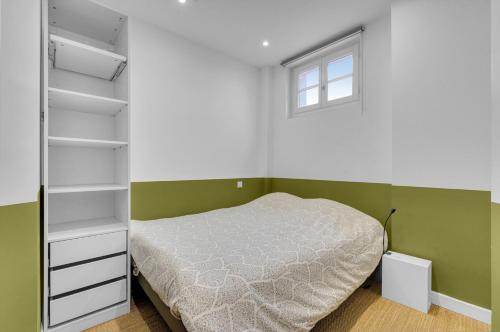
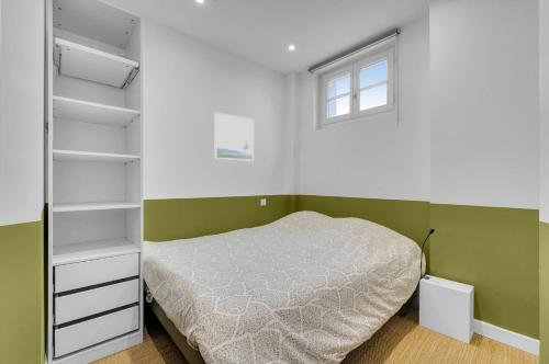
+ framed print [214,112,255,162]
